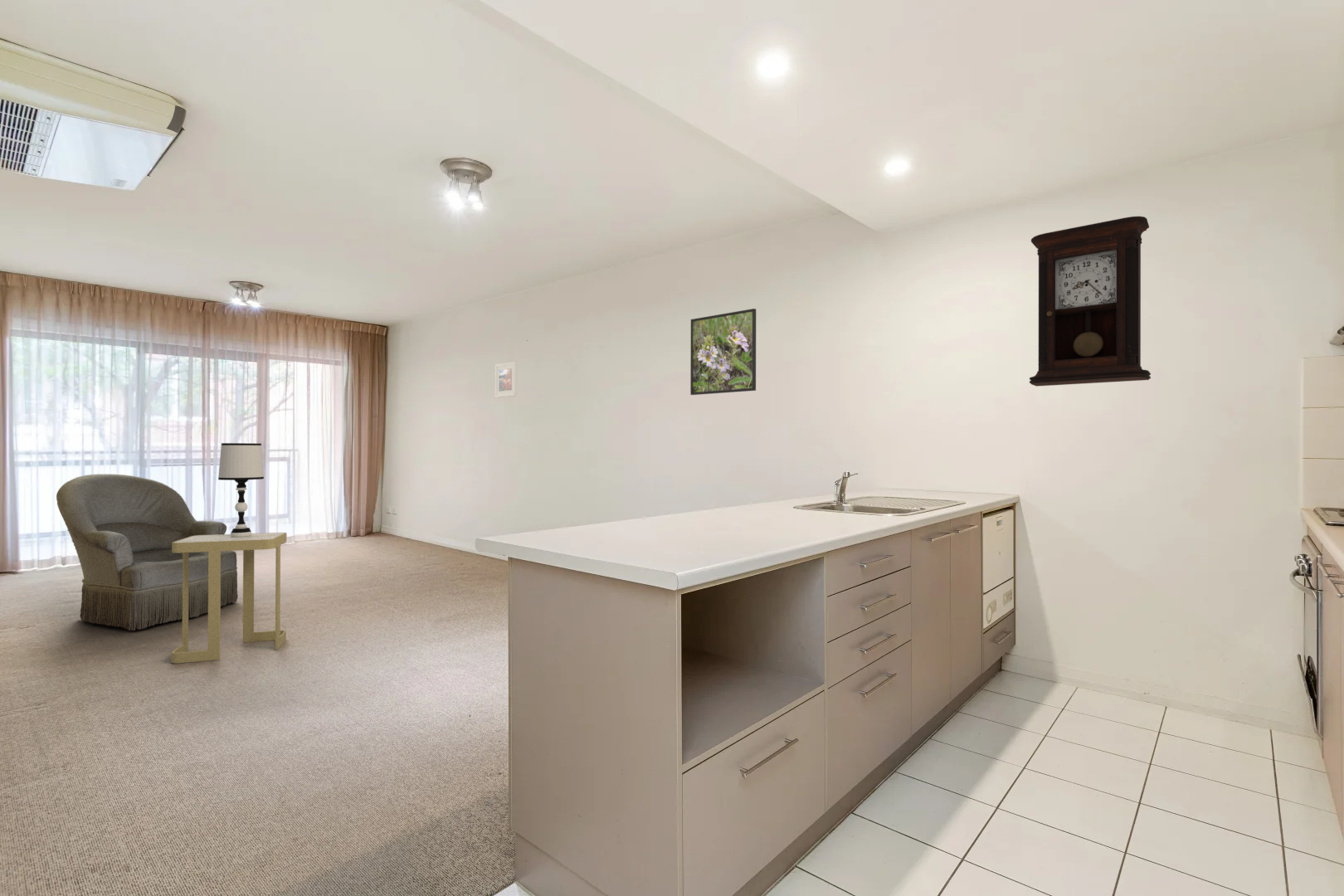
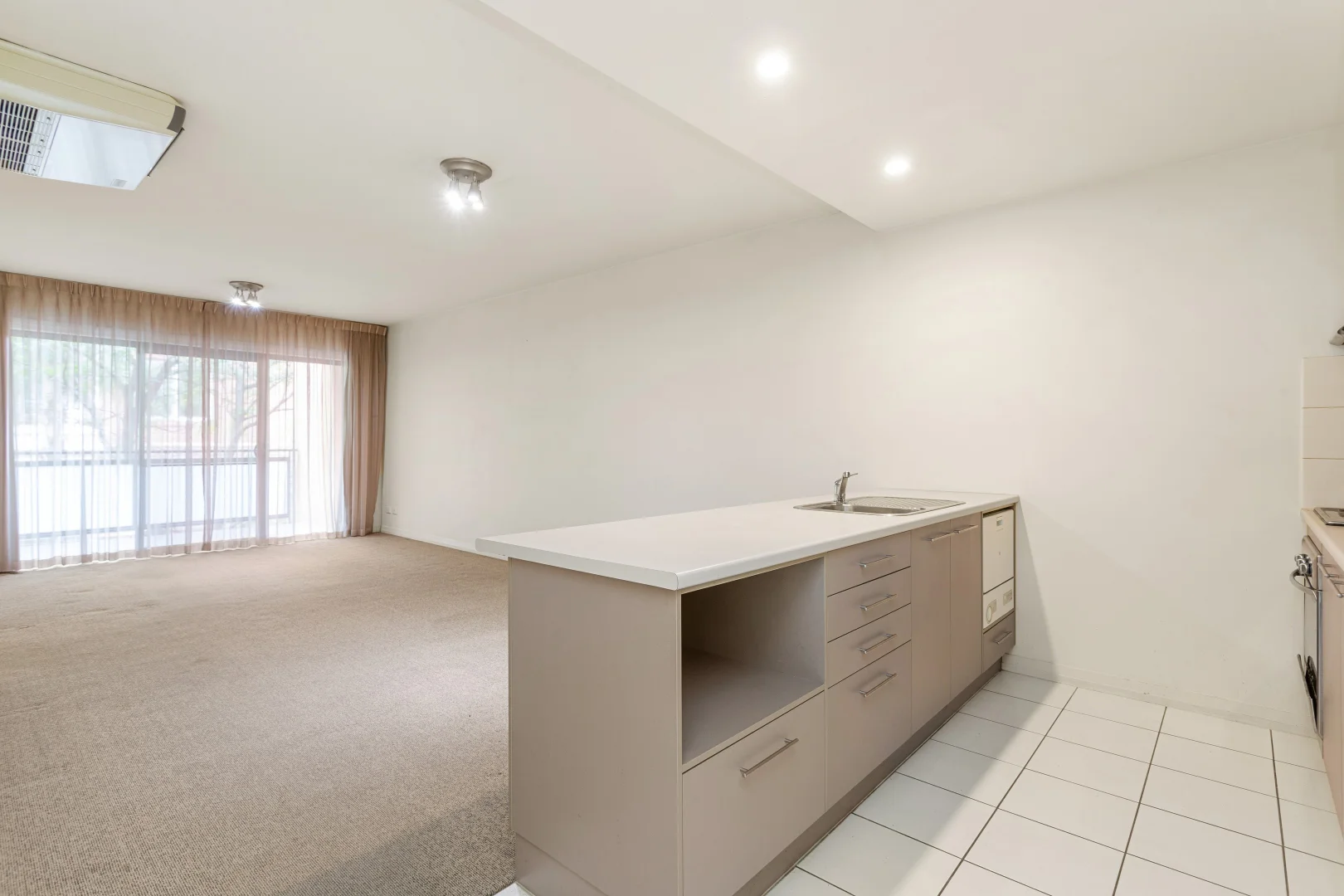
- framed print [689,308,757,396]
- armchair [56,473,239,631]
- table lamp [217,442,265,537]
- side table [171,532,287,665]
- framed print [494,361,518,398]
- pendulum clock [1029,216,1152,387]
